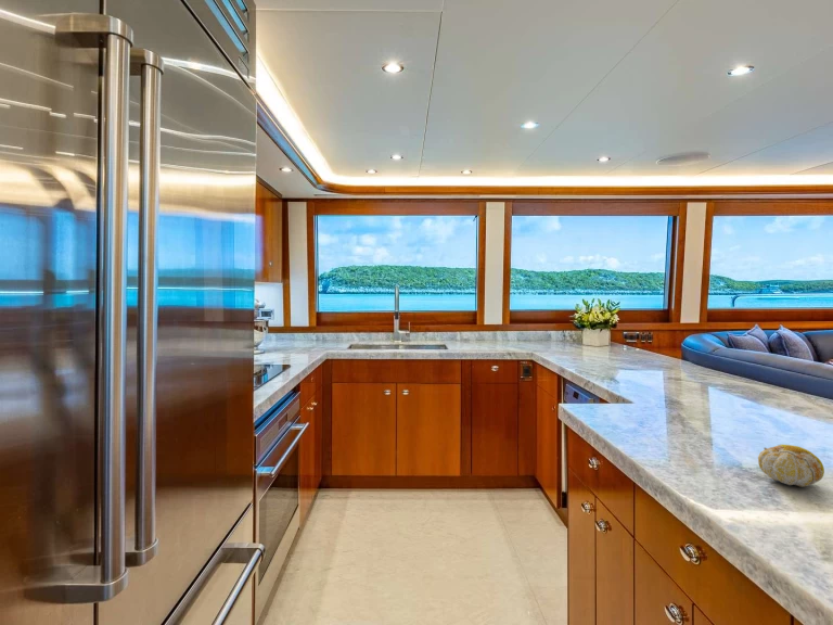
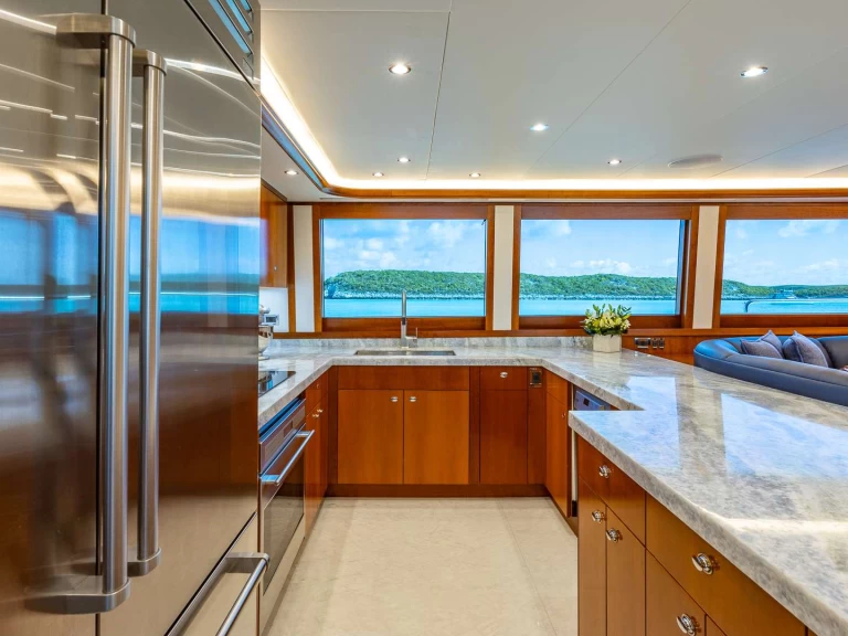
- fruit [757,444,825,488]
